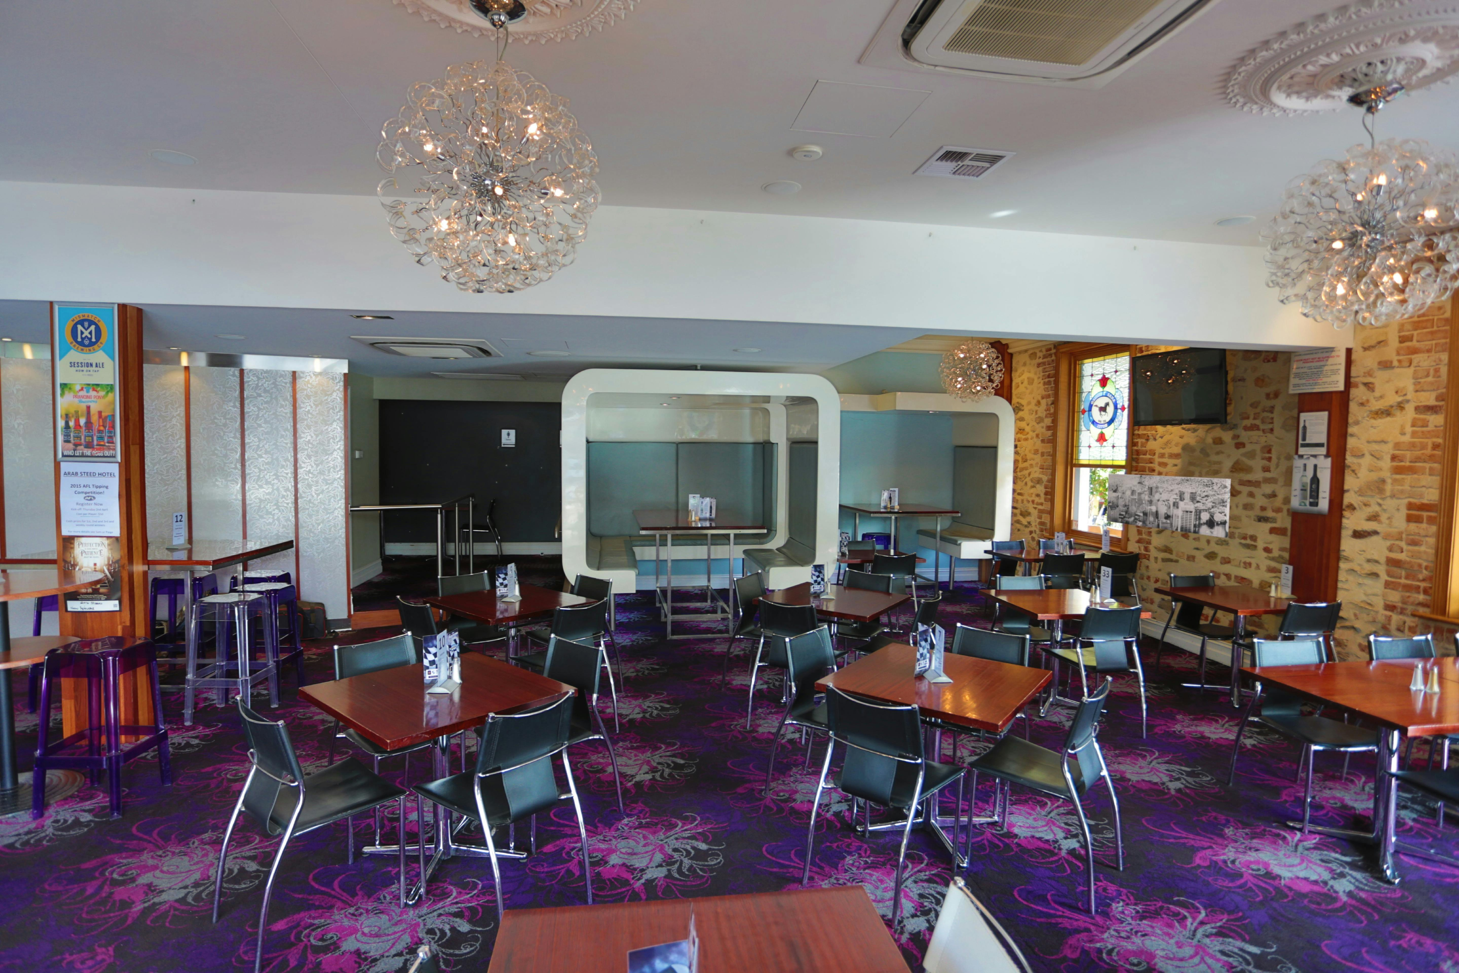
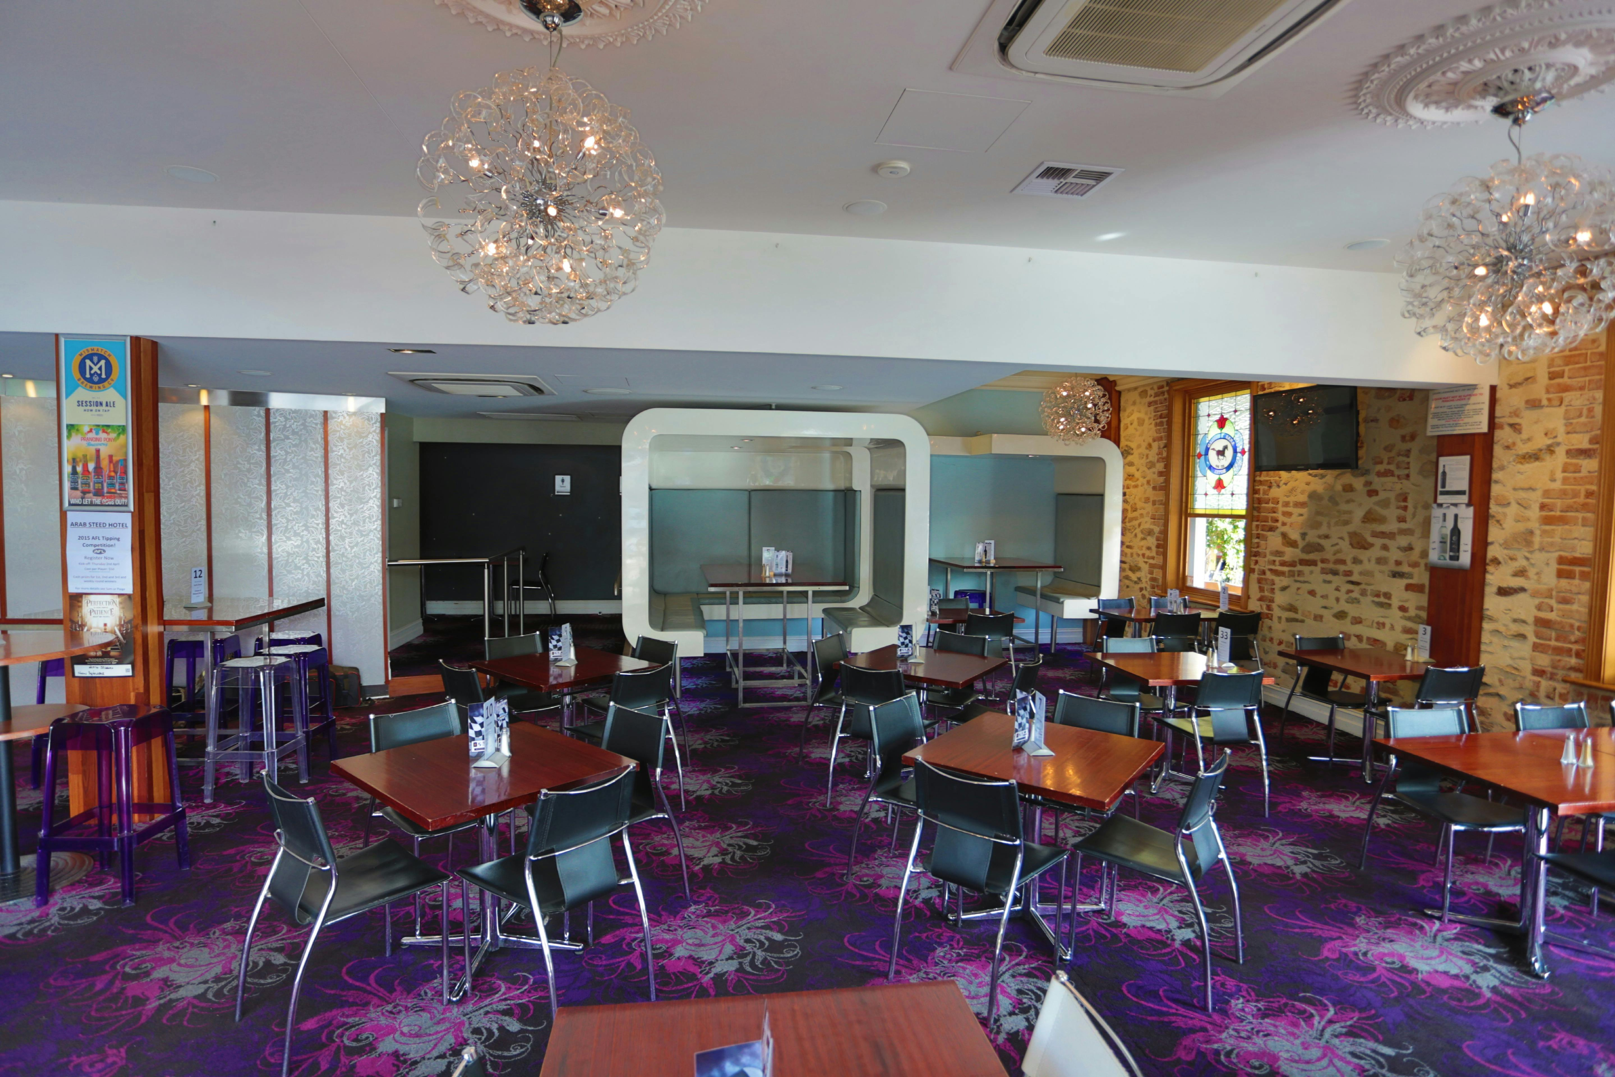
- wall art [1106,473,1231,538]
